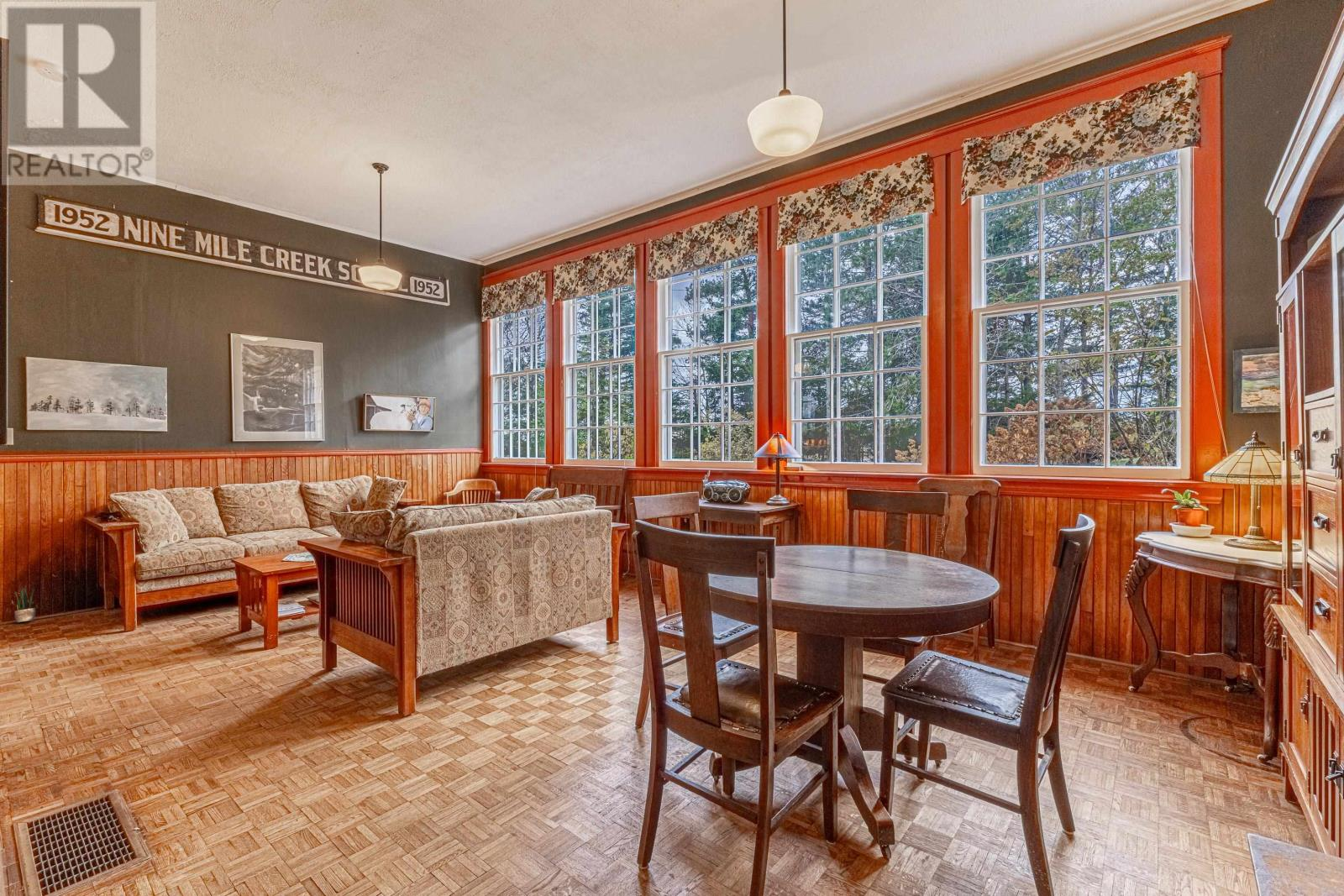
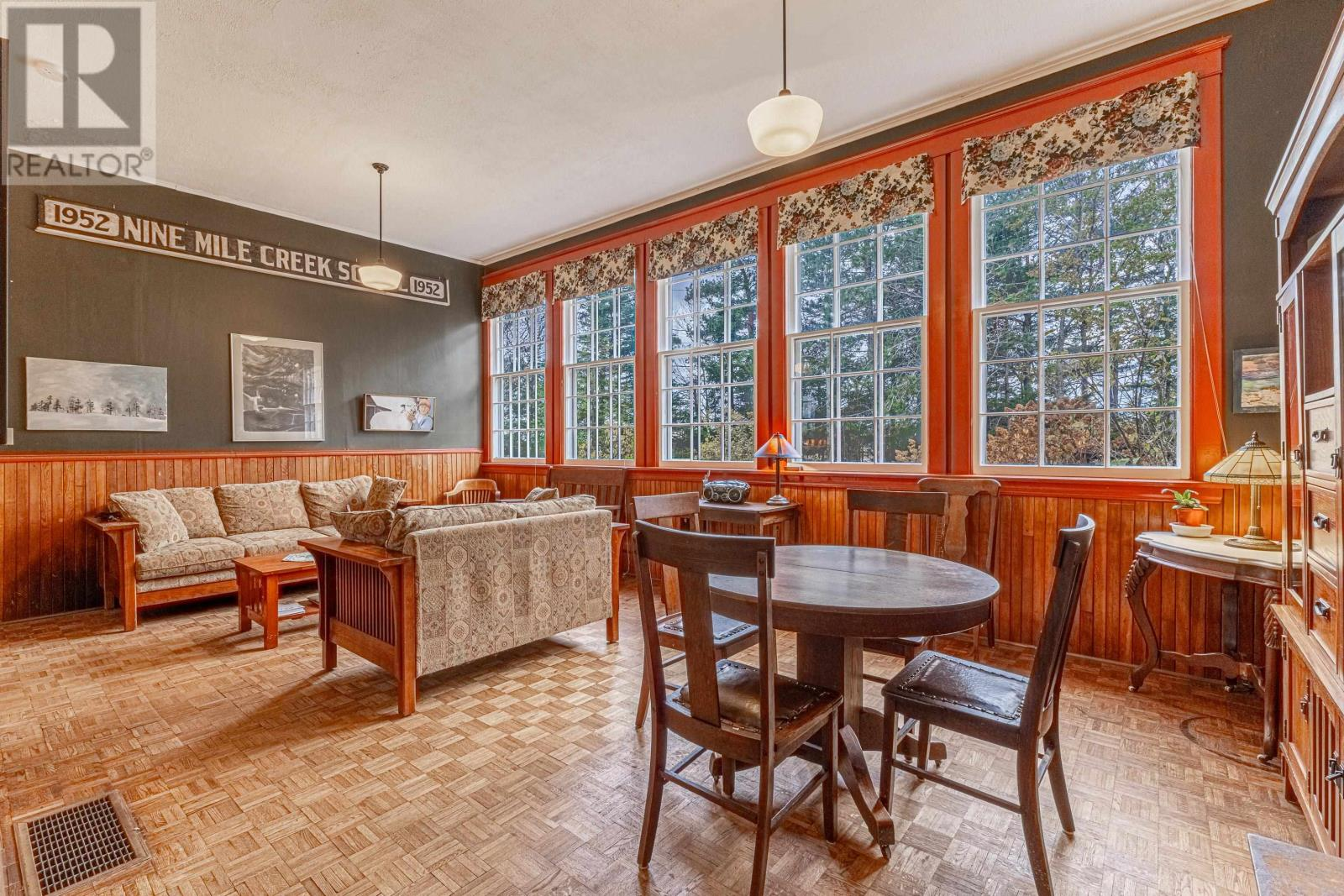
- potted plant [13,585,36,623]
